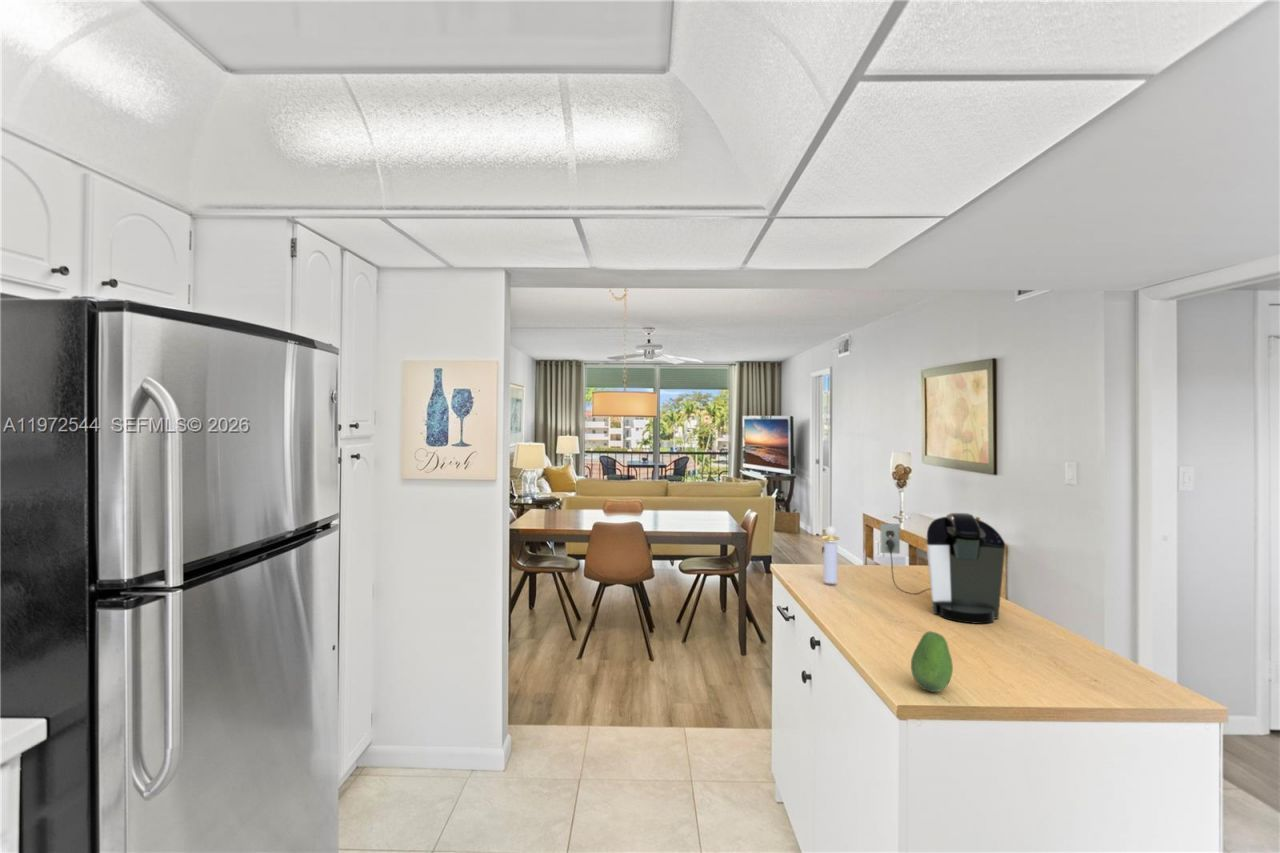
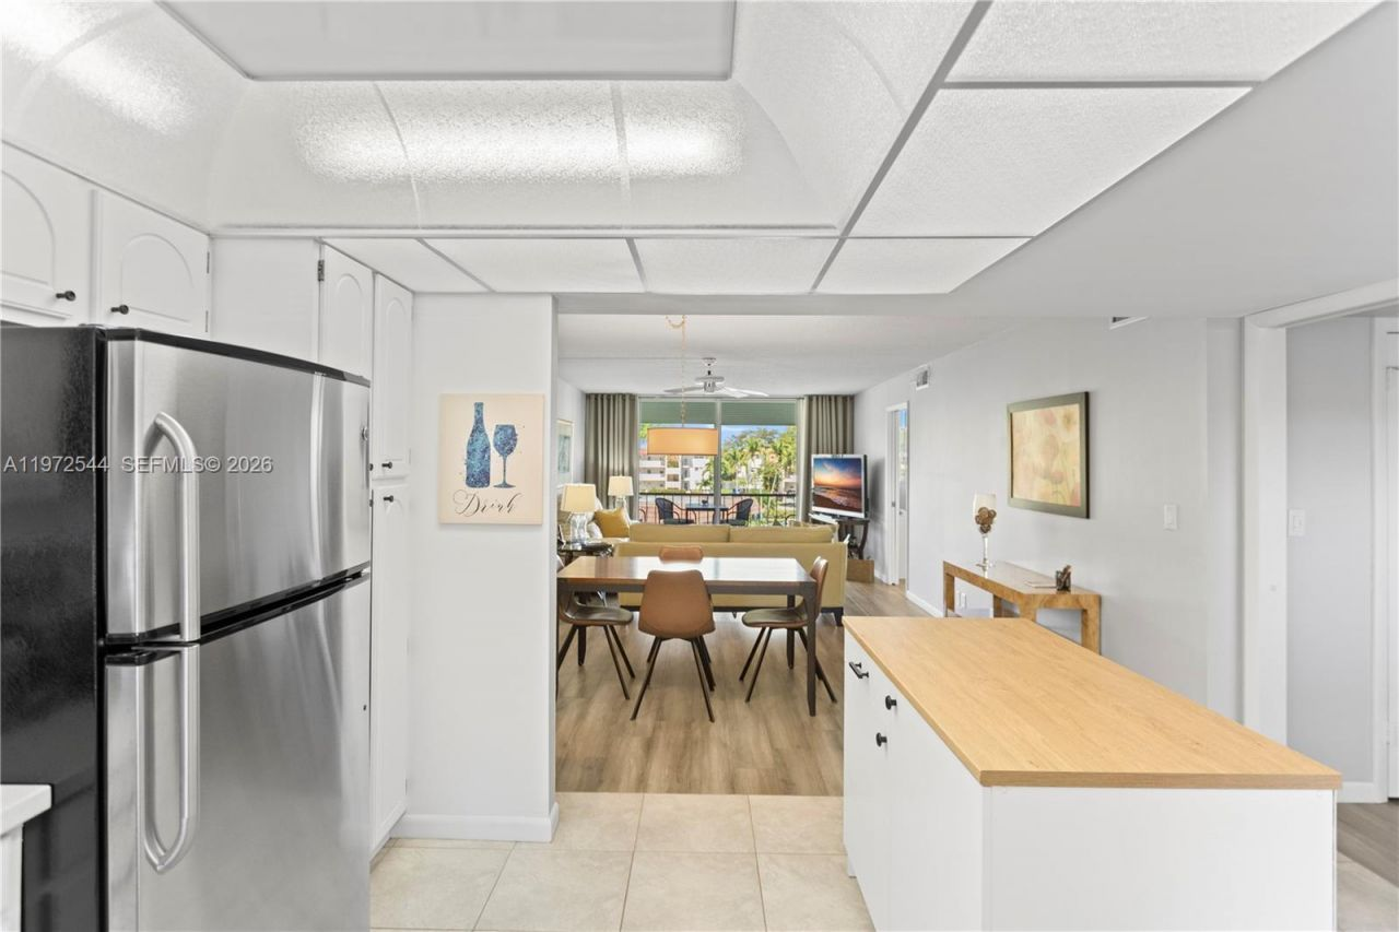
- fruit [910,630,954,693]
- perfume bottle [821,525,840,584]
- coffee maker [880,512,1006,625]
